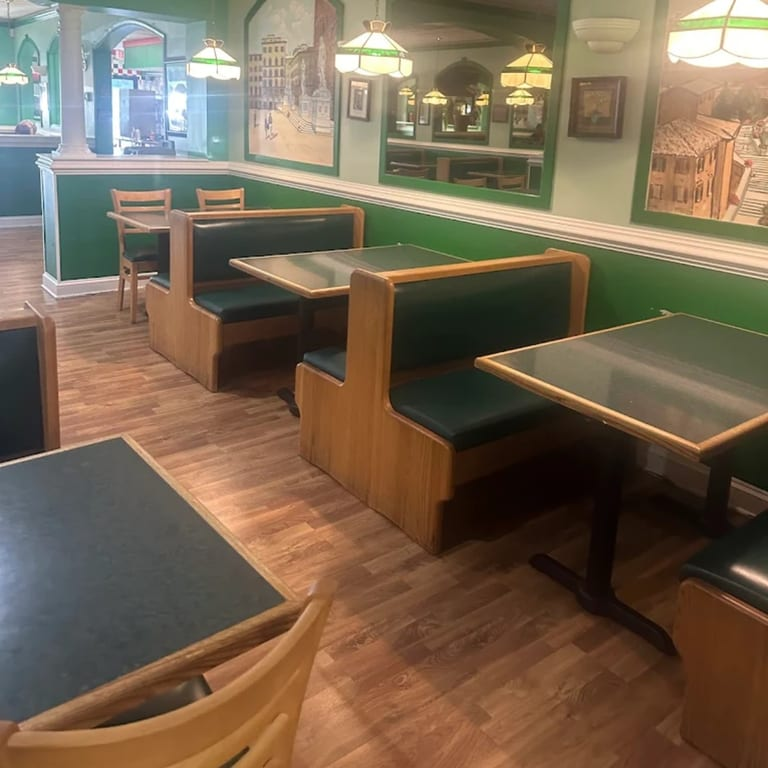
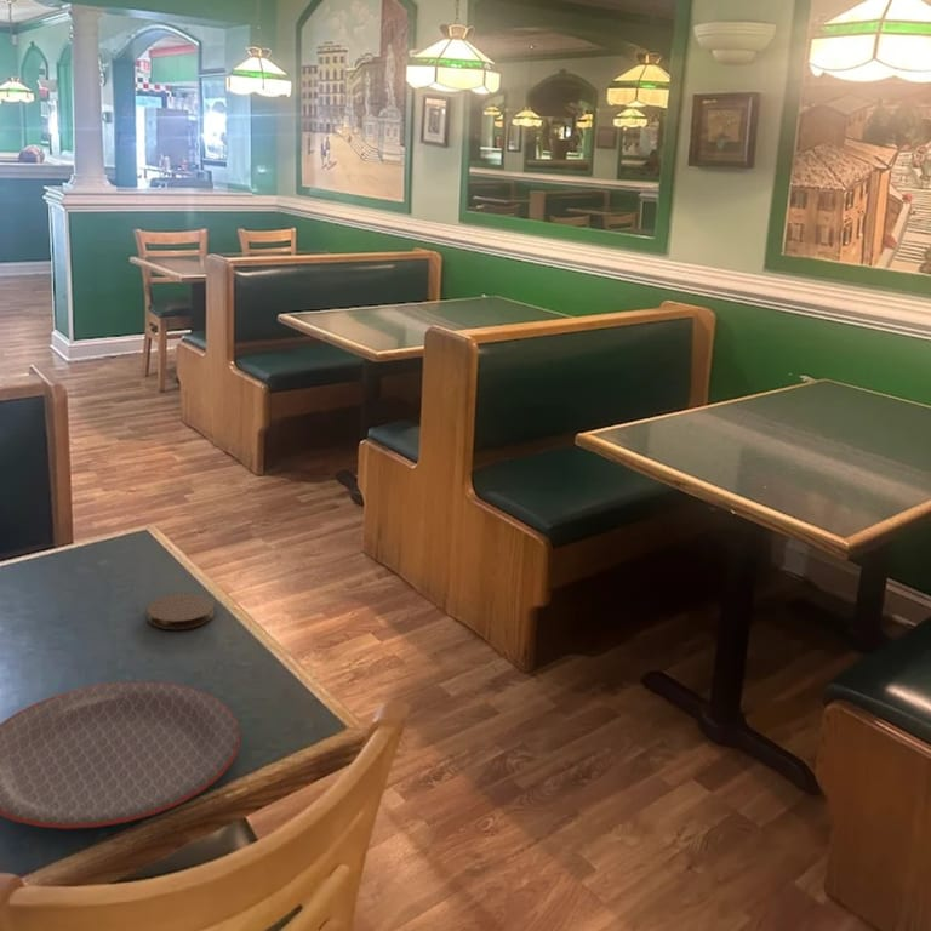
+ plate [0,680,242,830]
+ coaster [145,593,216,630]
